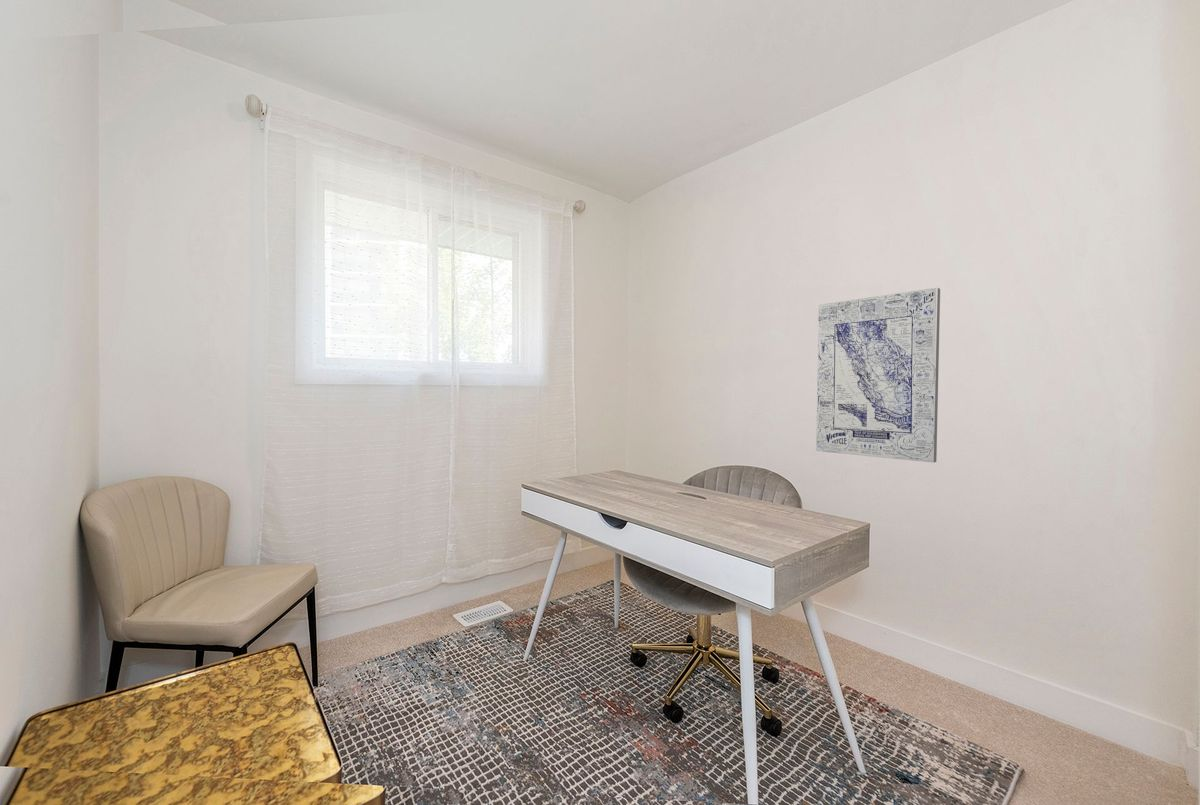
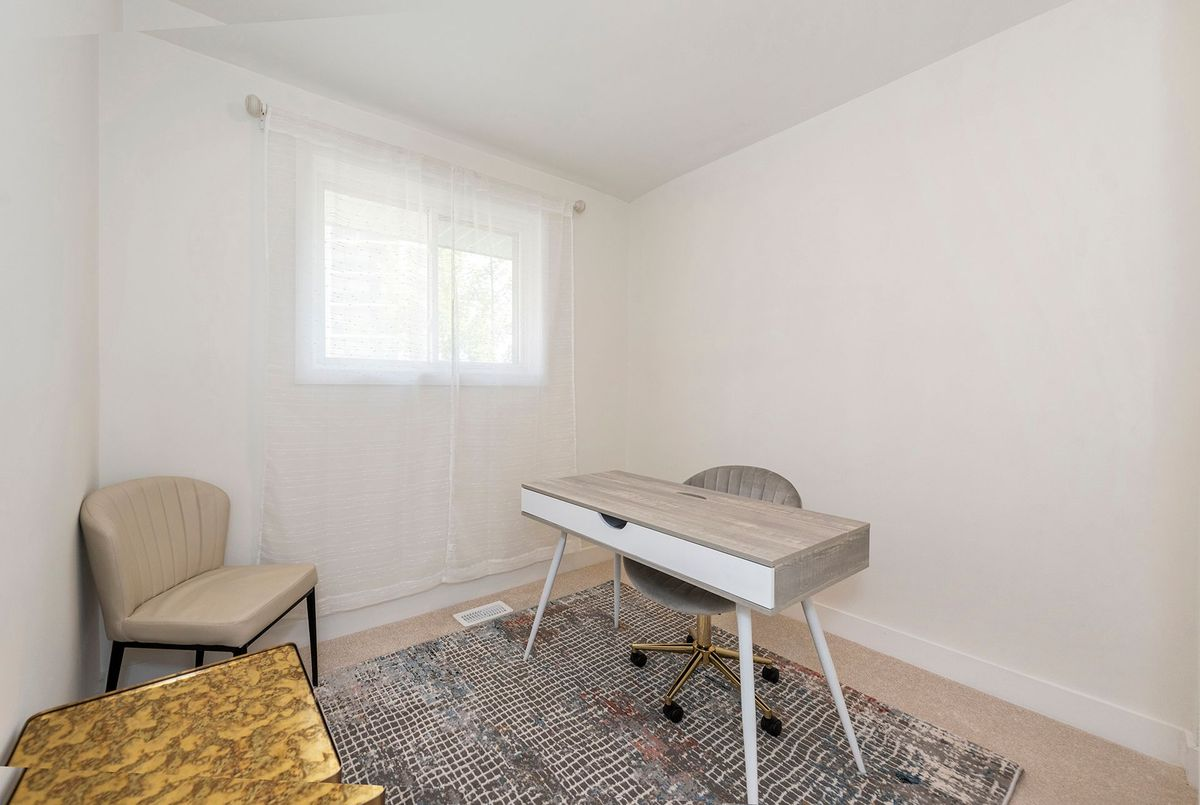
- wall art [815,287,941,463]
